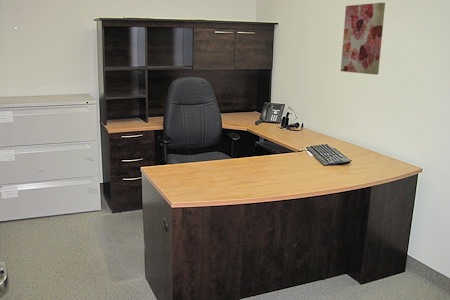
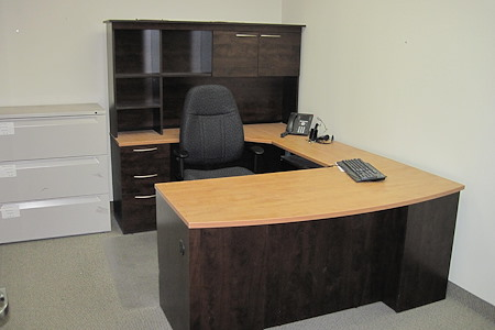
- wall art [340,2,386,76]
